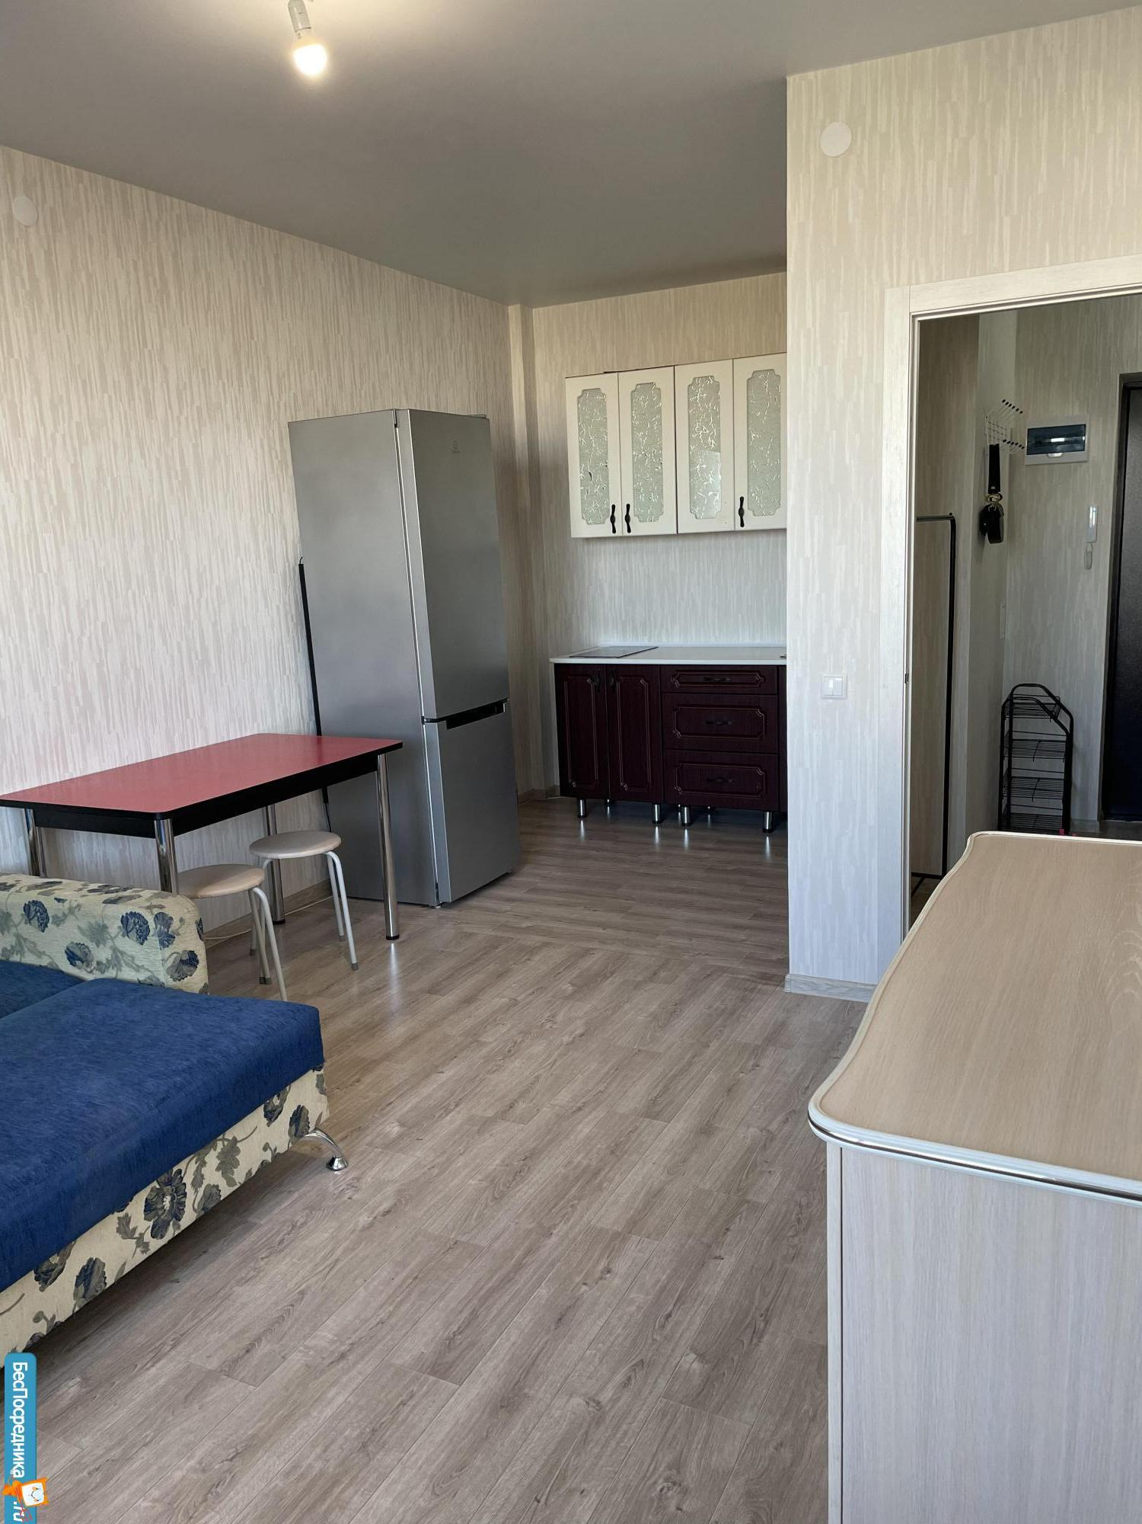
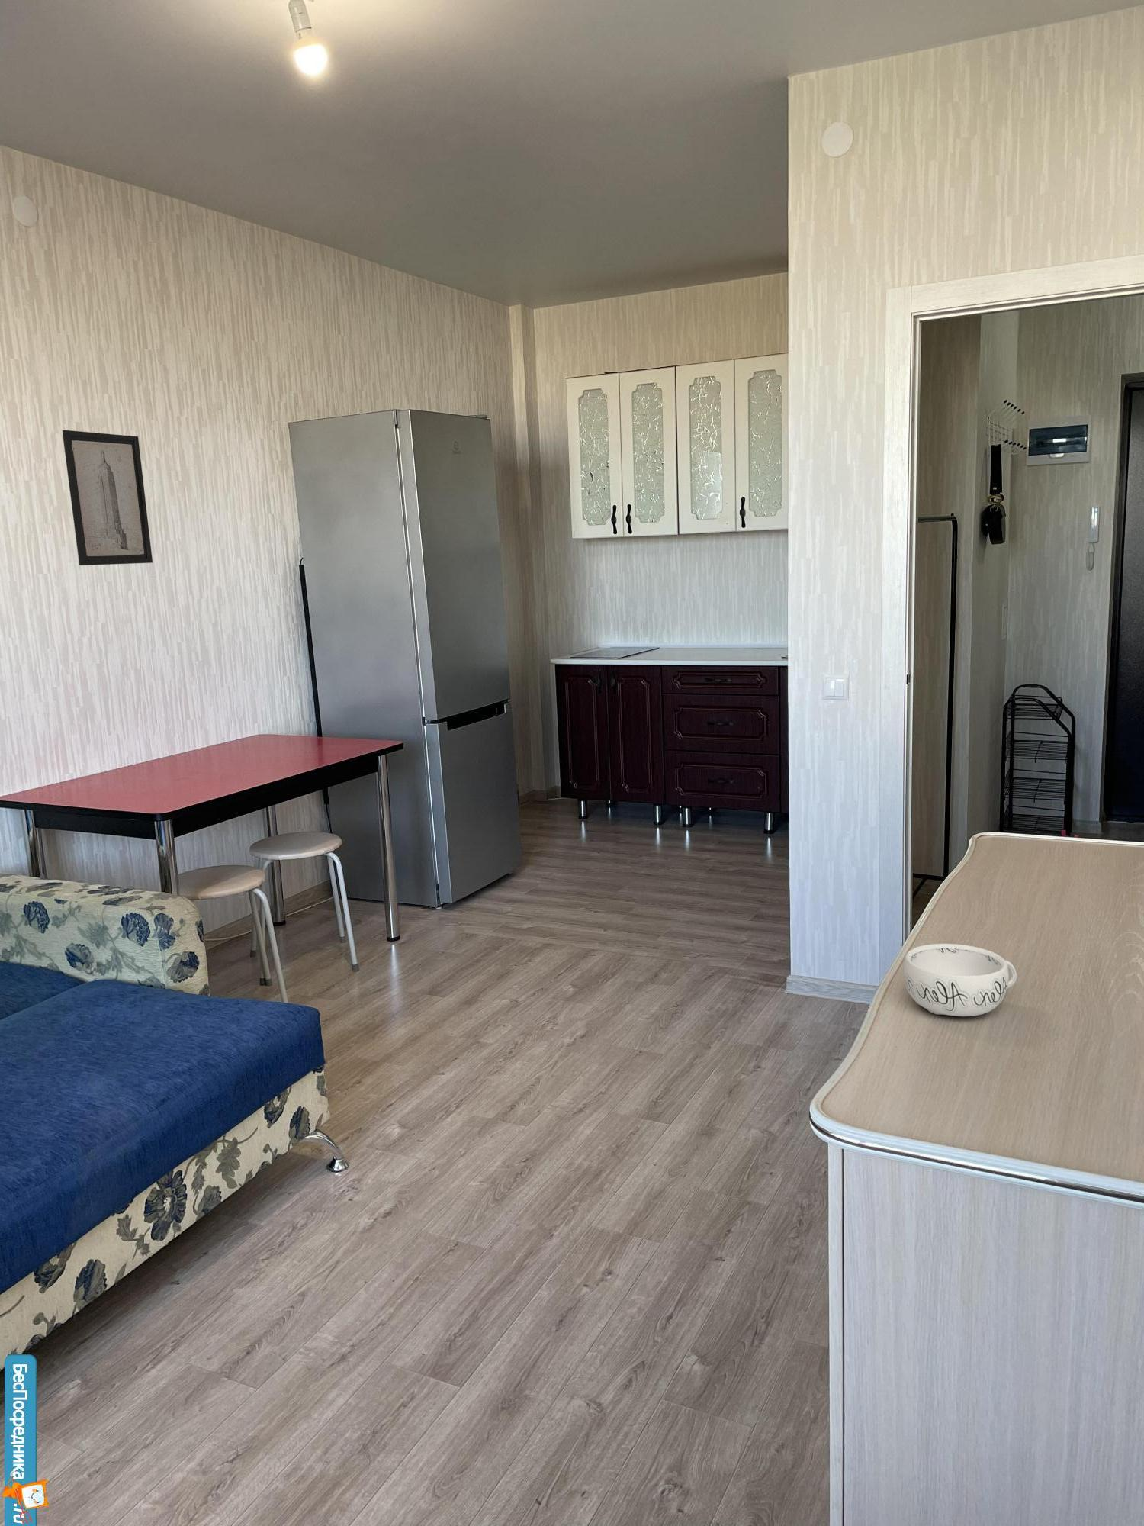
+ decorative bowl [902,943,1018,1017]
+ wall art [61,430,154,566]
